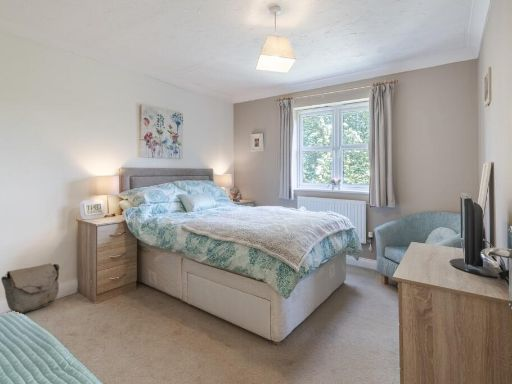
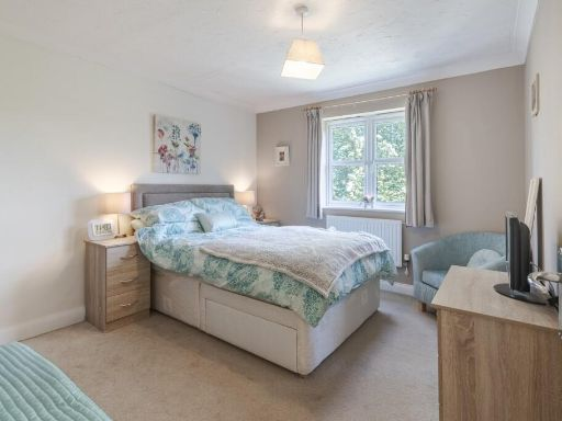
- bag [0,262,60,314]
